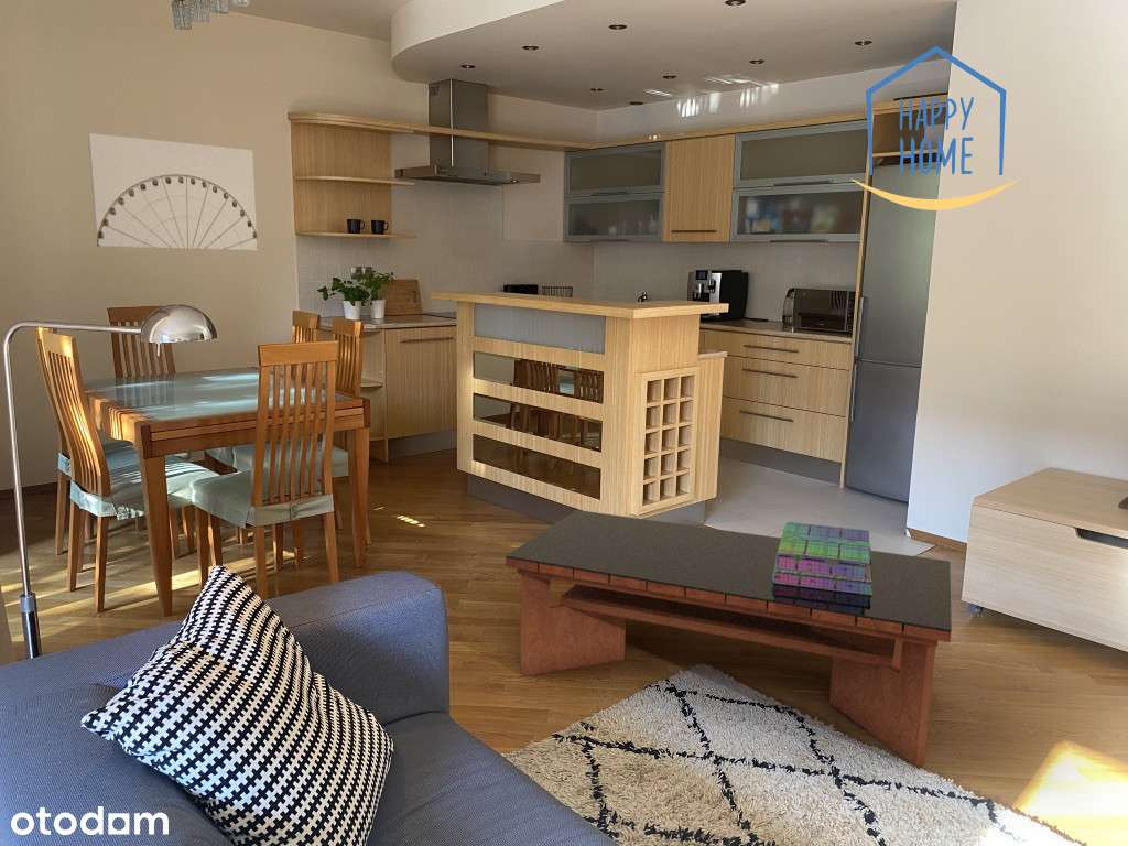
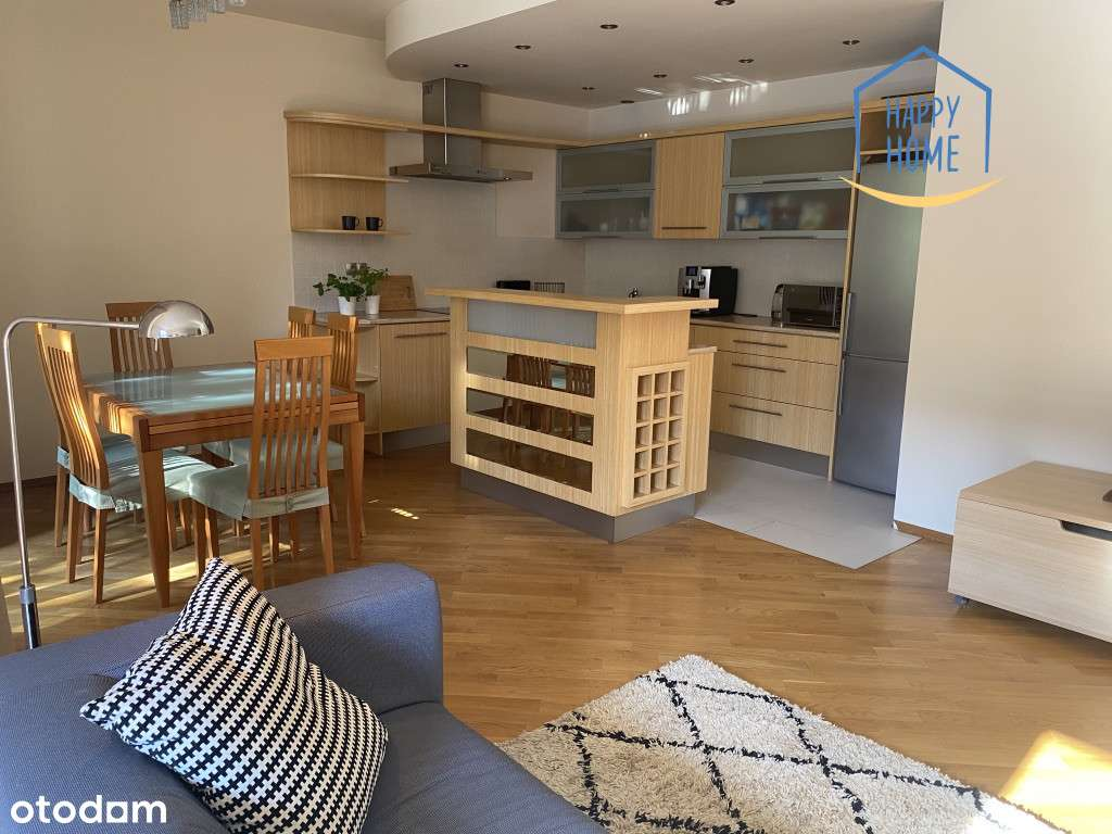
- wall art [87,132,259,251]
- coffee table [505,509,953,768]
- stack of books [772,521,874,595]
